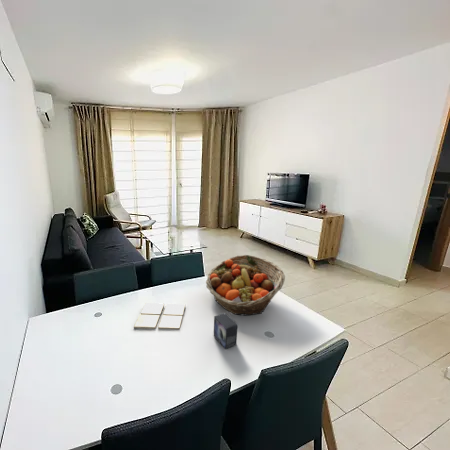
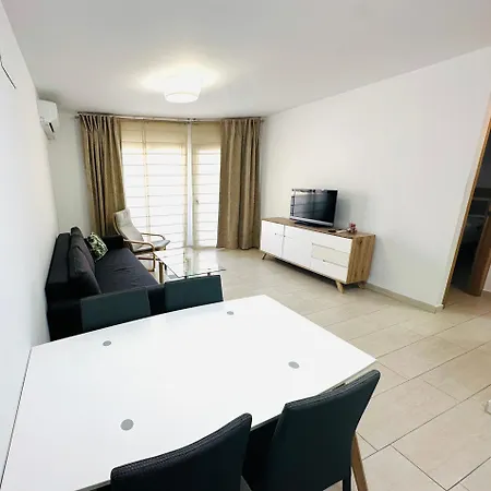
- drink coaster [133,302,186,330]
- fruit basket [205,254,286,317]
- small box [213,312,239,350]
